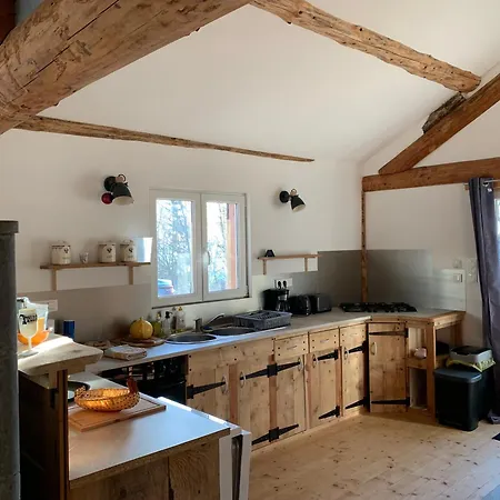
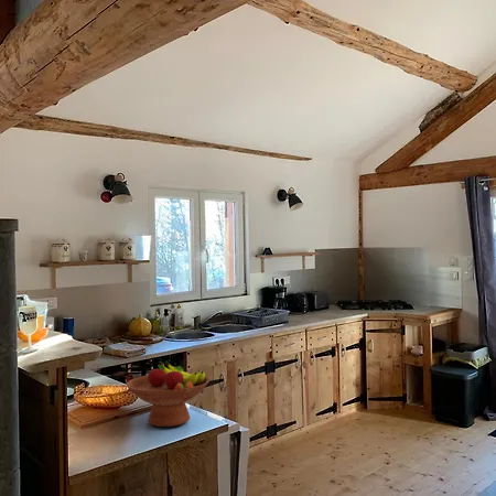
+ fruit bowl [125,360,211,428]
